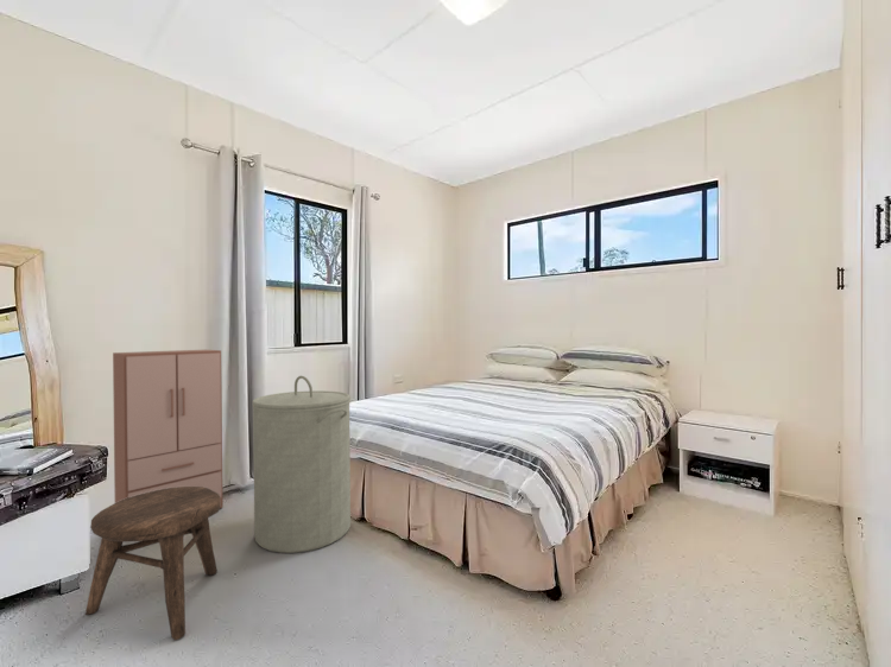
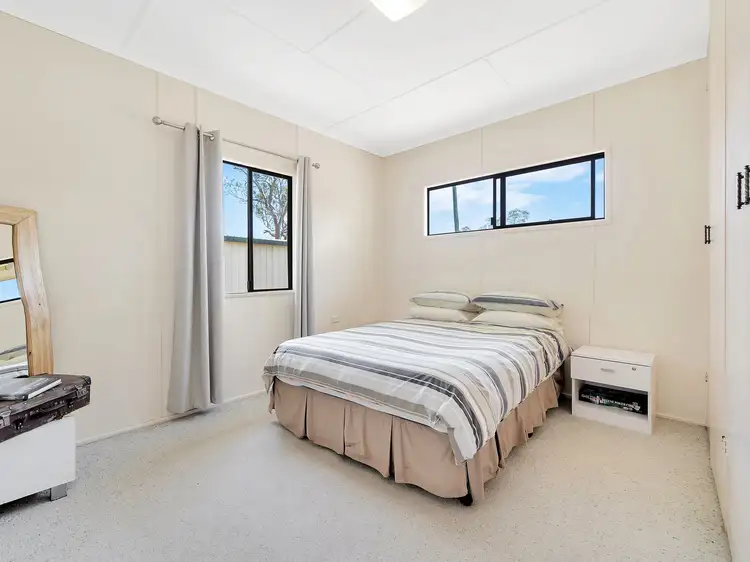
- stool [84,487,221,641]
- laundry hamper [252,375,352,554]
- cabinet [112,349,225,509]
